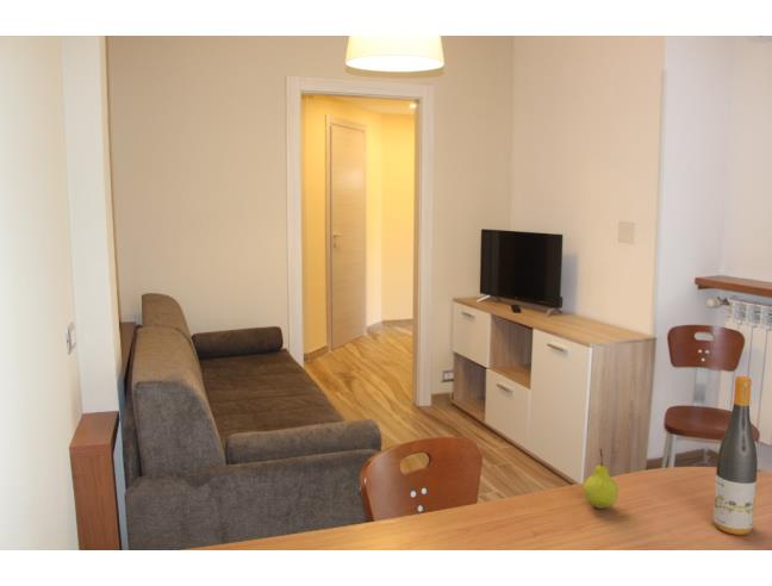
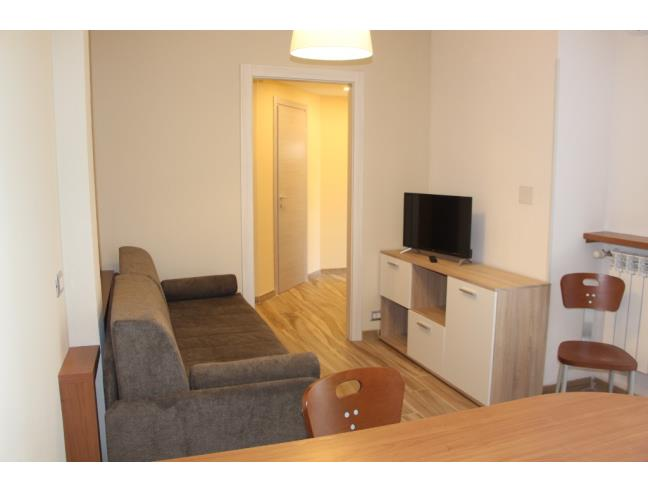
- fruit [583,448,620,510]
- wine bottle [711,375,759,536]
